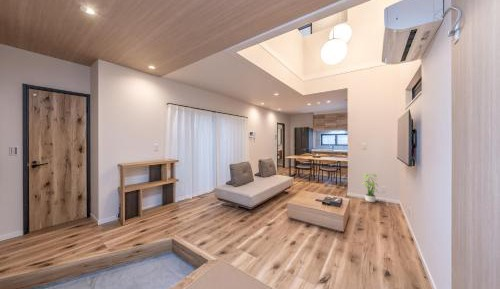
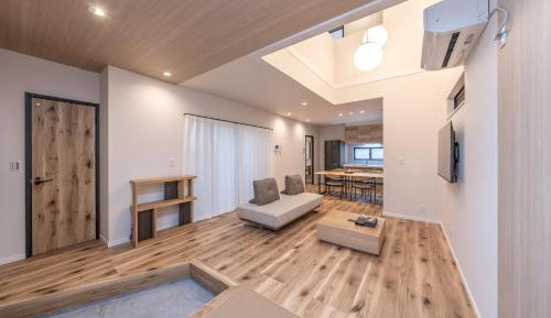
- potted plant [361,173,379,203]
